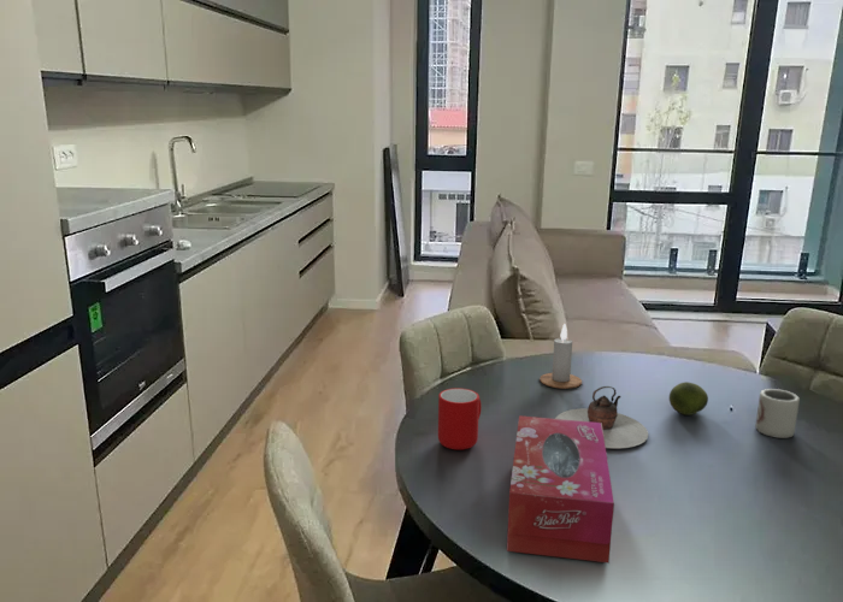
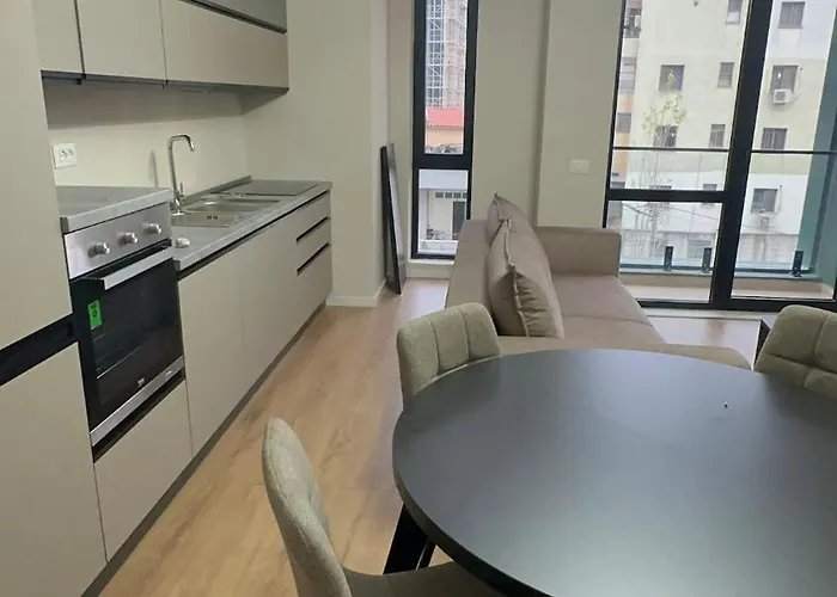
- teapot [554,385,649,449]
- candle [538,323,583,390]
- tissue box [506,415,615,563]
- cup [754,388,801,439]
- cup [437,388,482,450]
- fruit [668,380,709,417]
